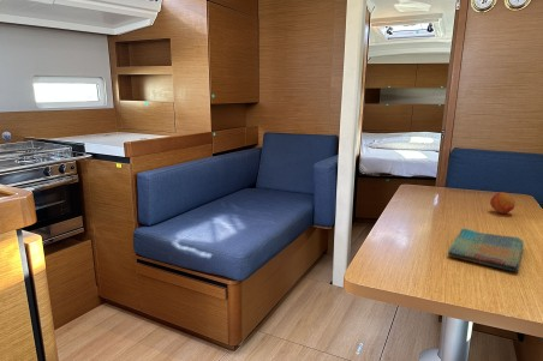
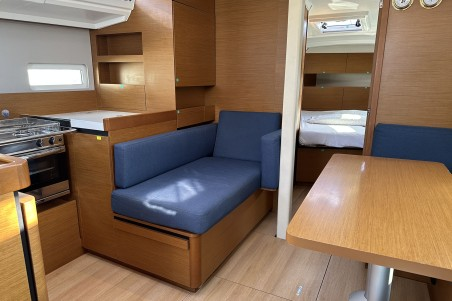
- dish towel [447,227,525,272]
- fruit [489,191,517,215]
